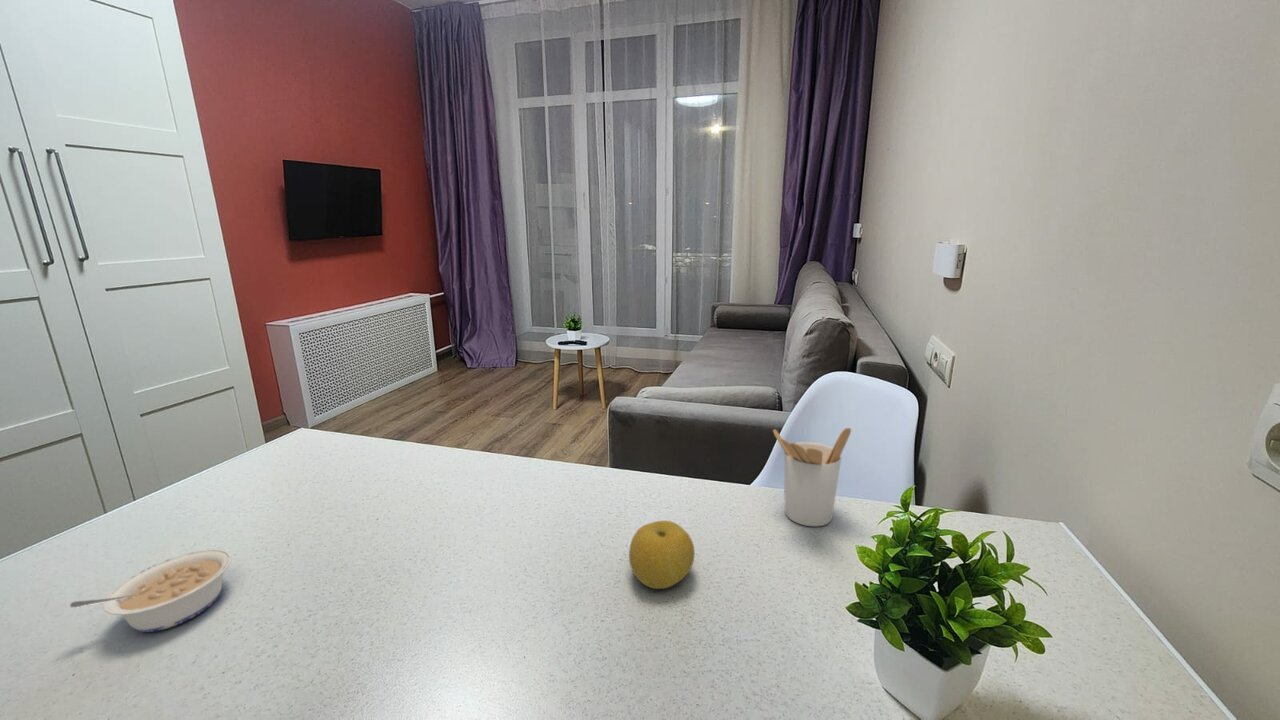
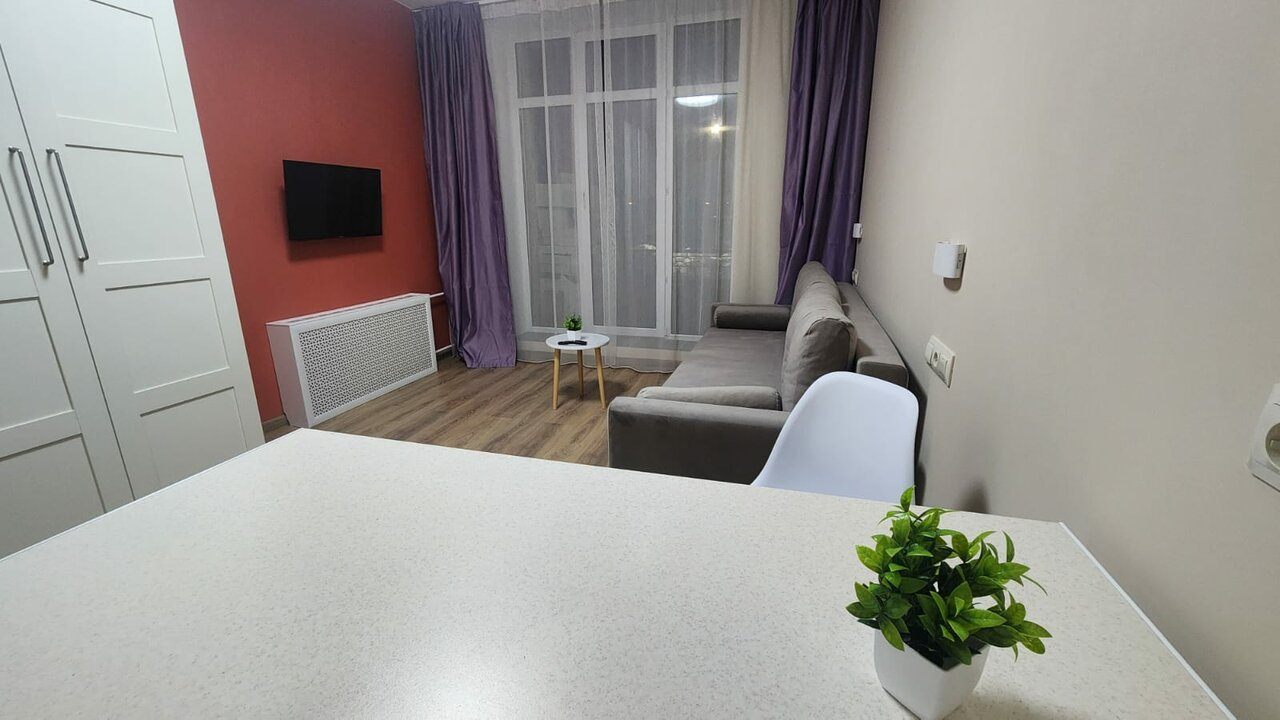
- utensil holder [772,427,852,527]
- fruit [628,520,696,590]
- legume [69,548,233,633]
